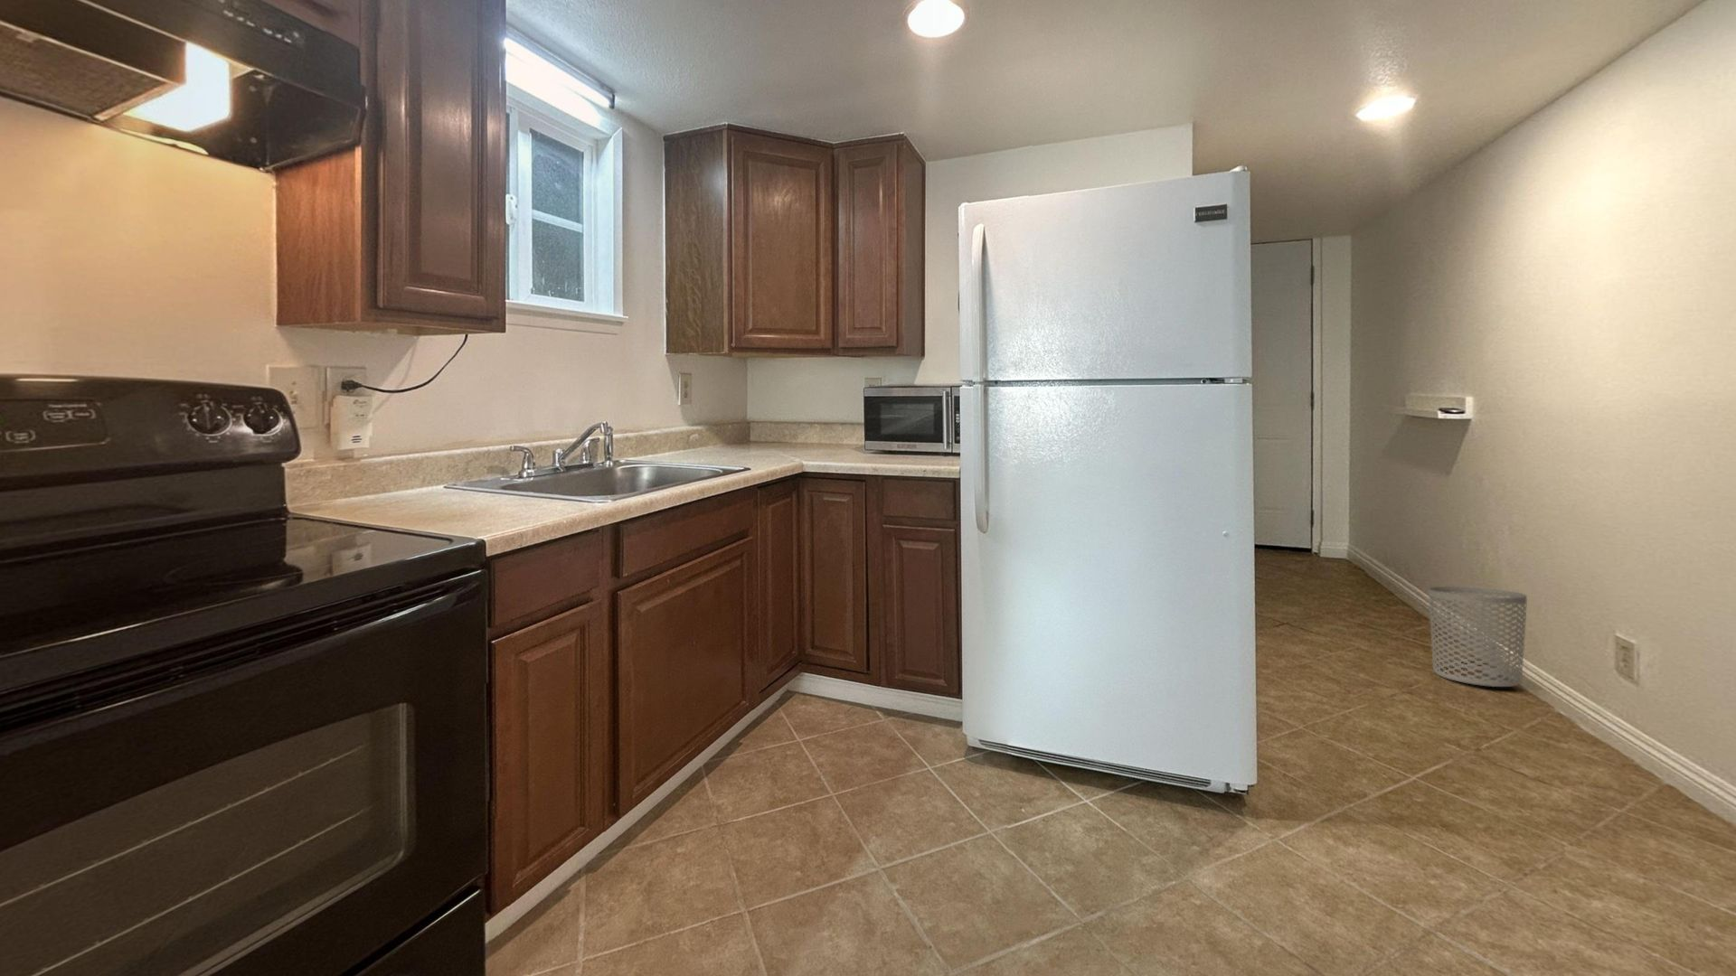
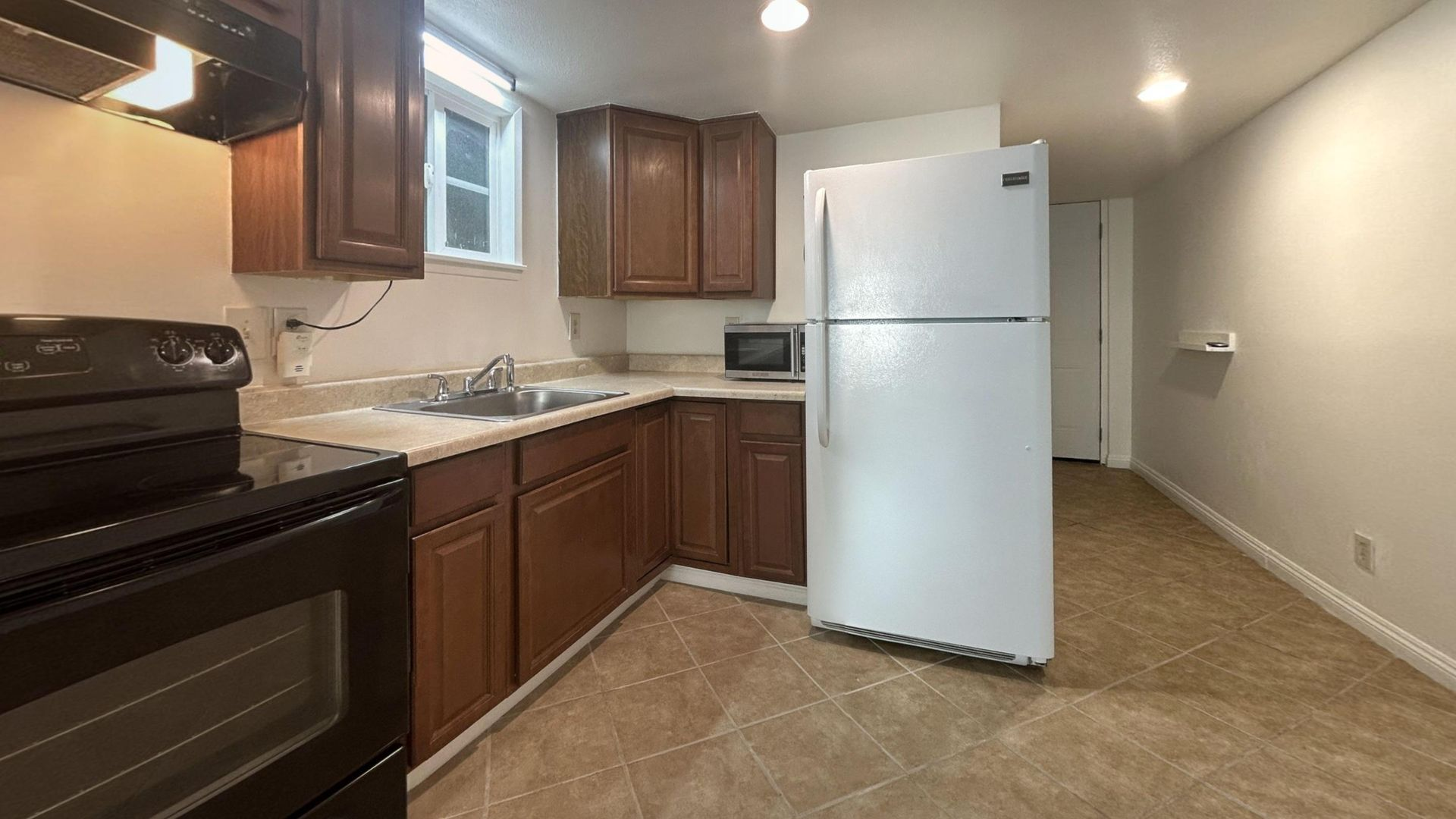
- waste bin [1427,585,1529,688]
